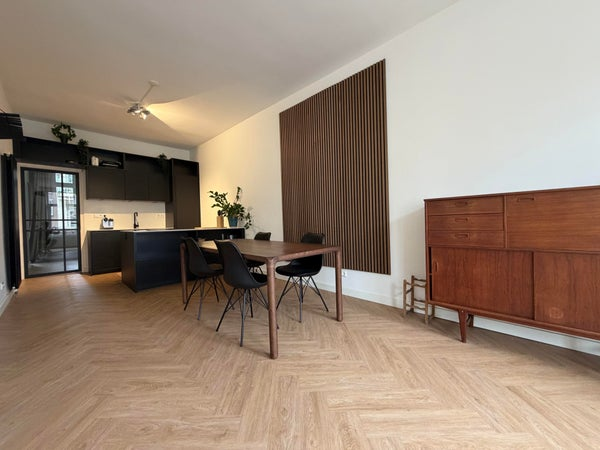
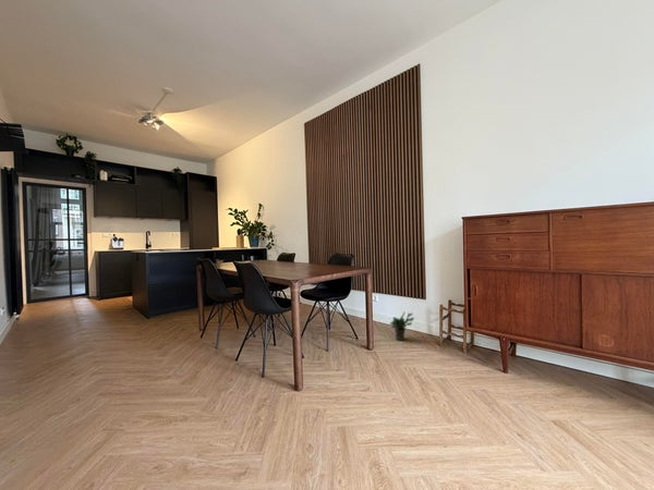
+ potted plant [389,311,415,342]
